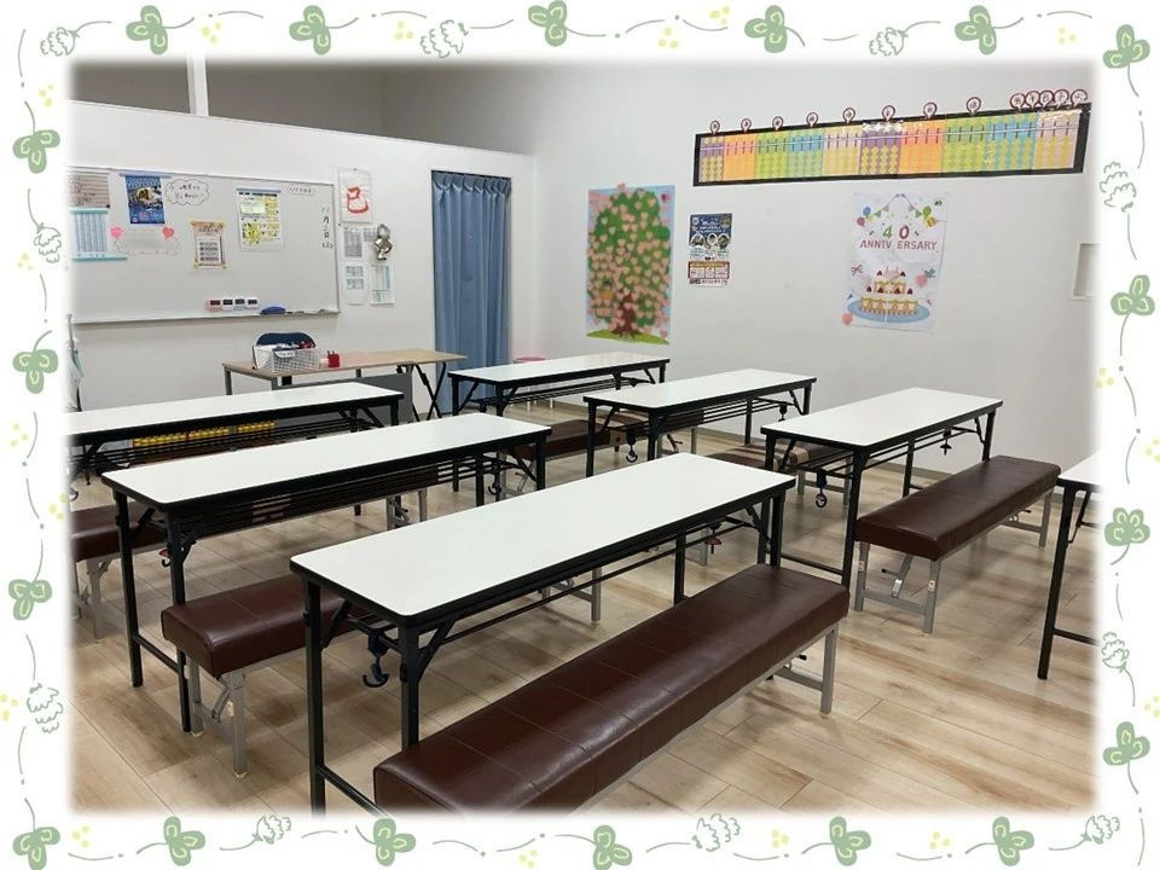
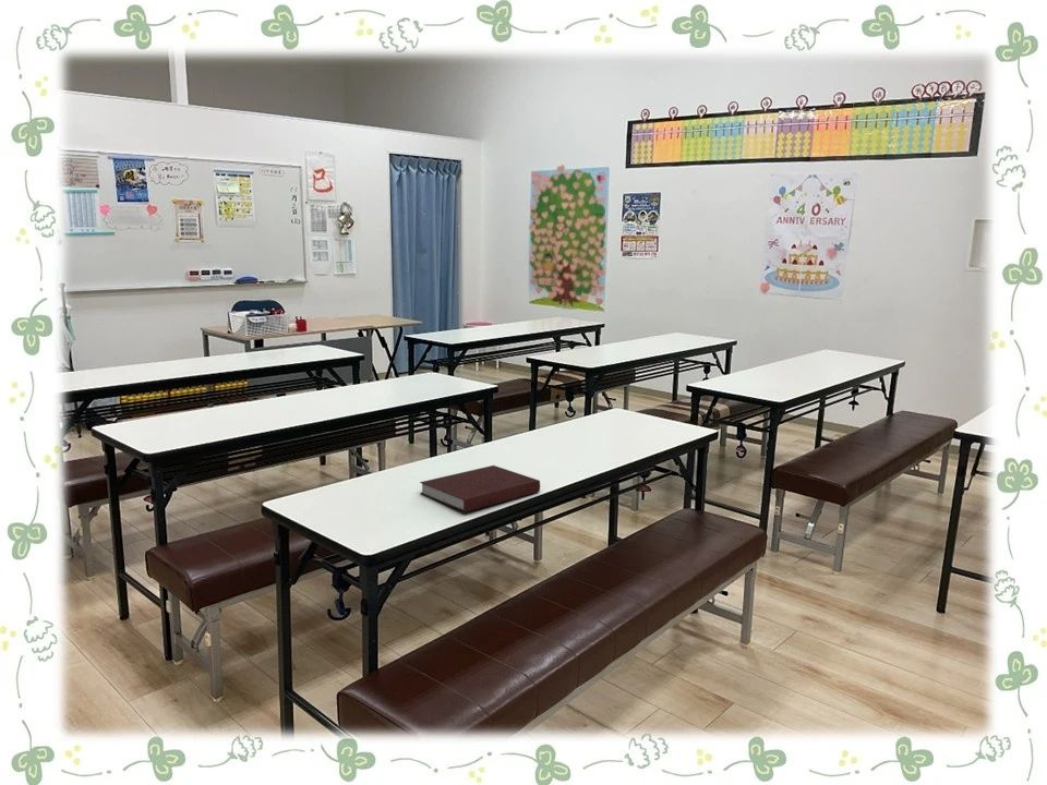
+ notebook [419,464,541,514]
